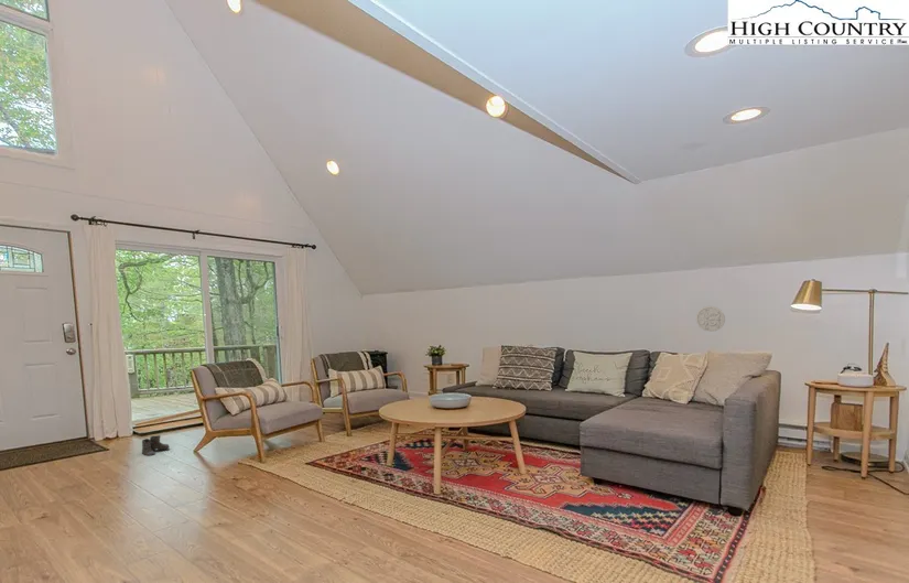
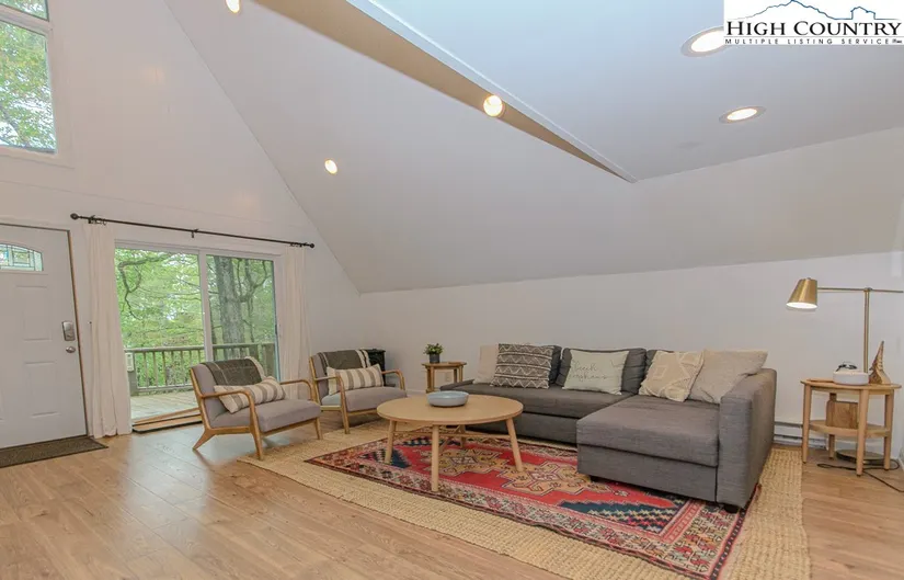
- decorative medallion [695,305,726,333]
- boots [141,434,171,457]
